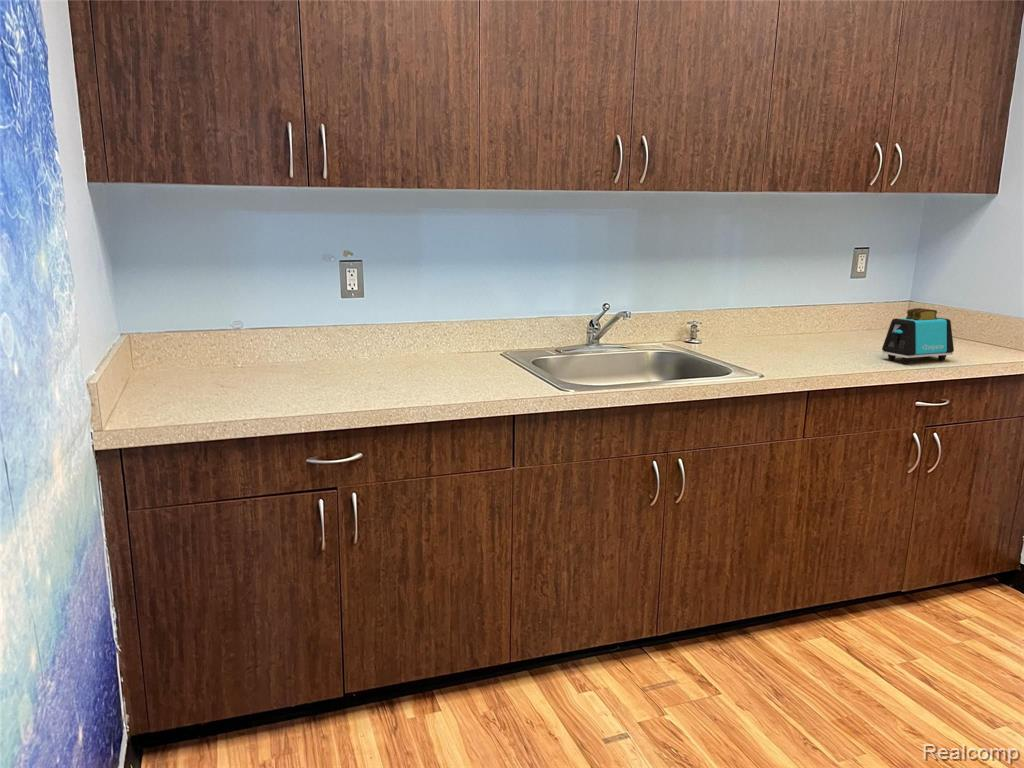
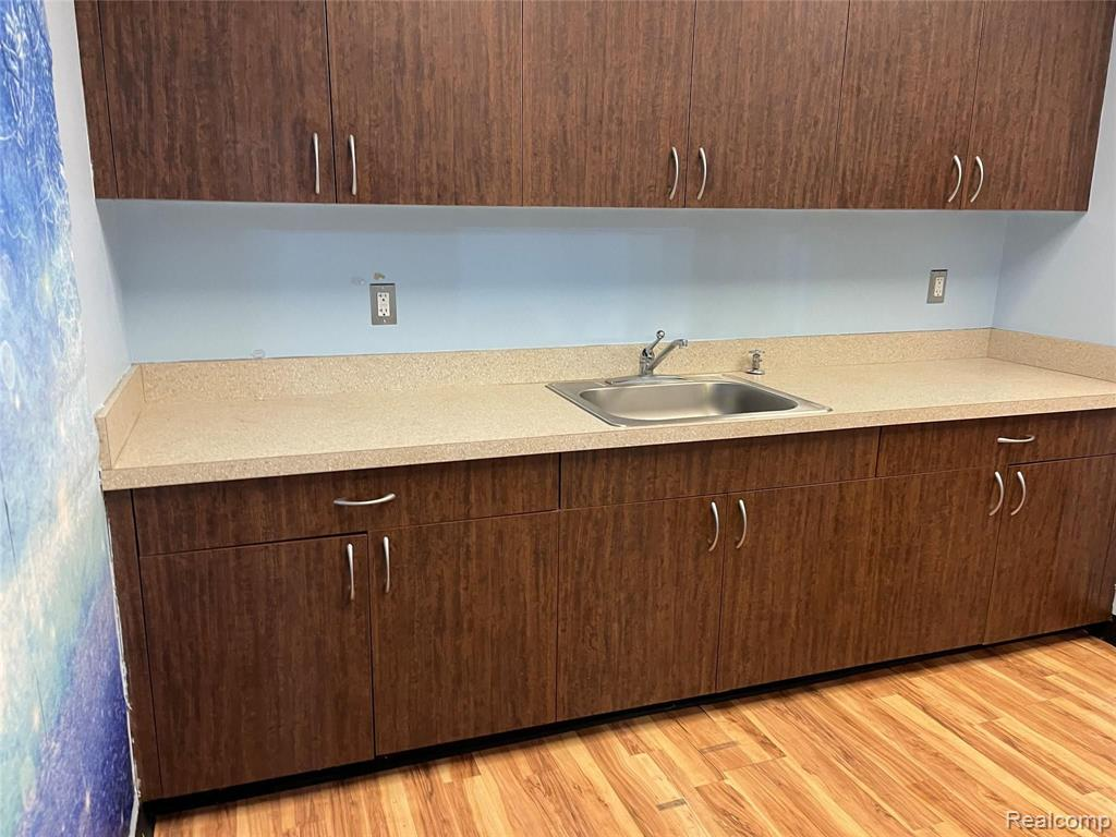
- toaster [881,307,955,364]
